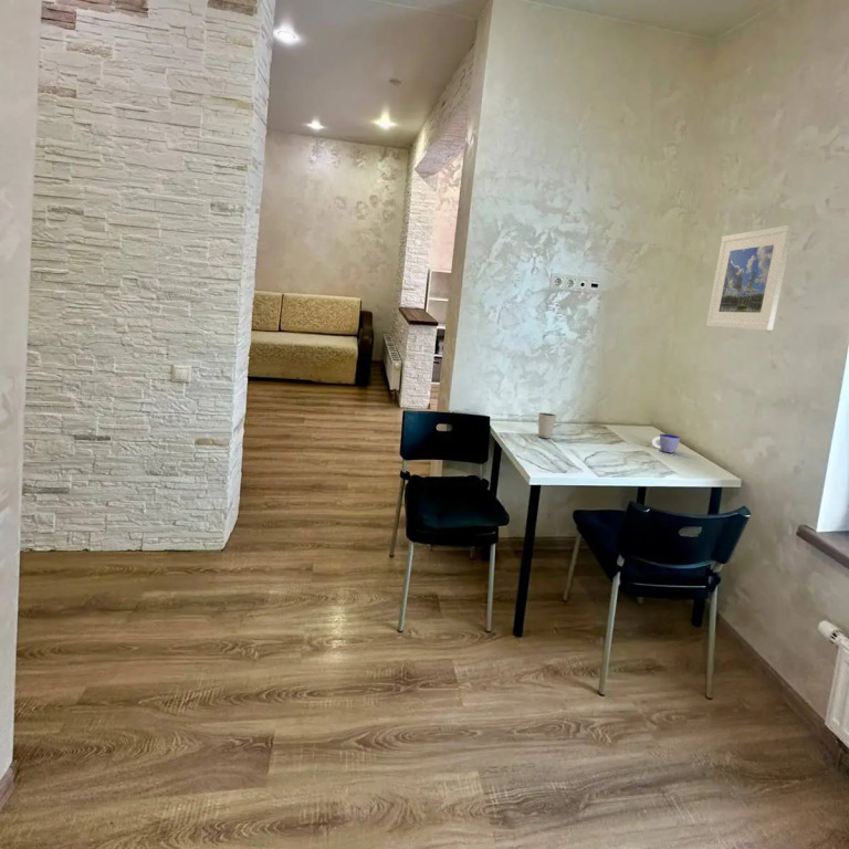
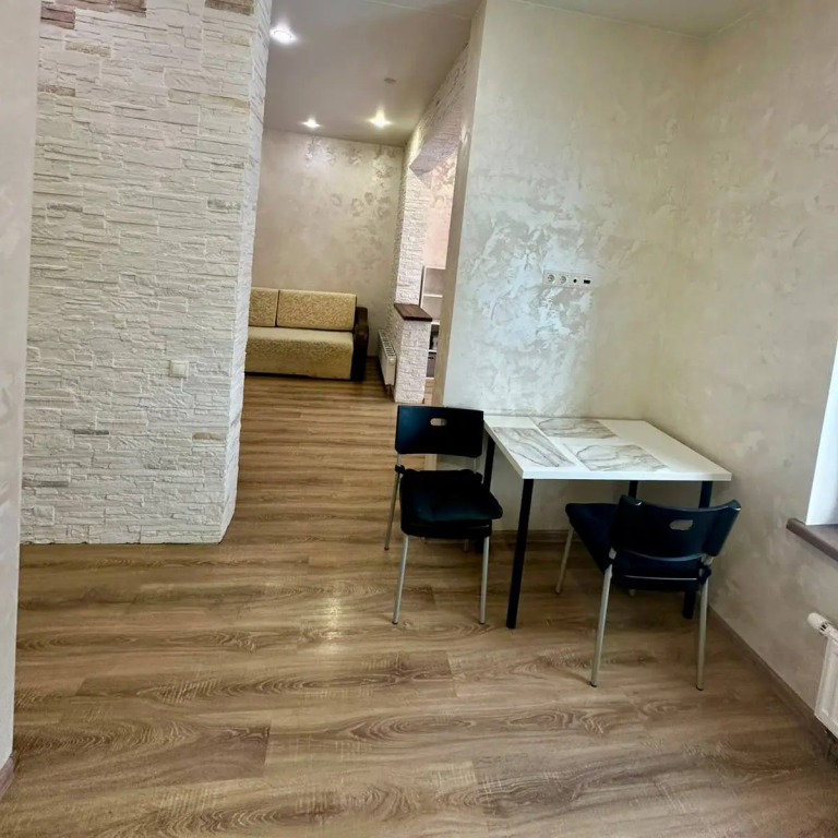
- dixie cup [537,411,558,439]
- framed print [705,224,795,331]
- cup [651,433,681,453]
